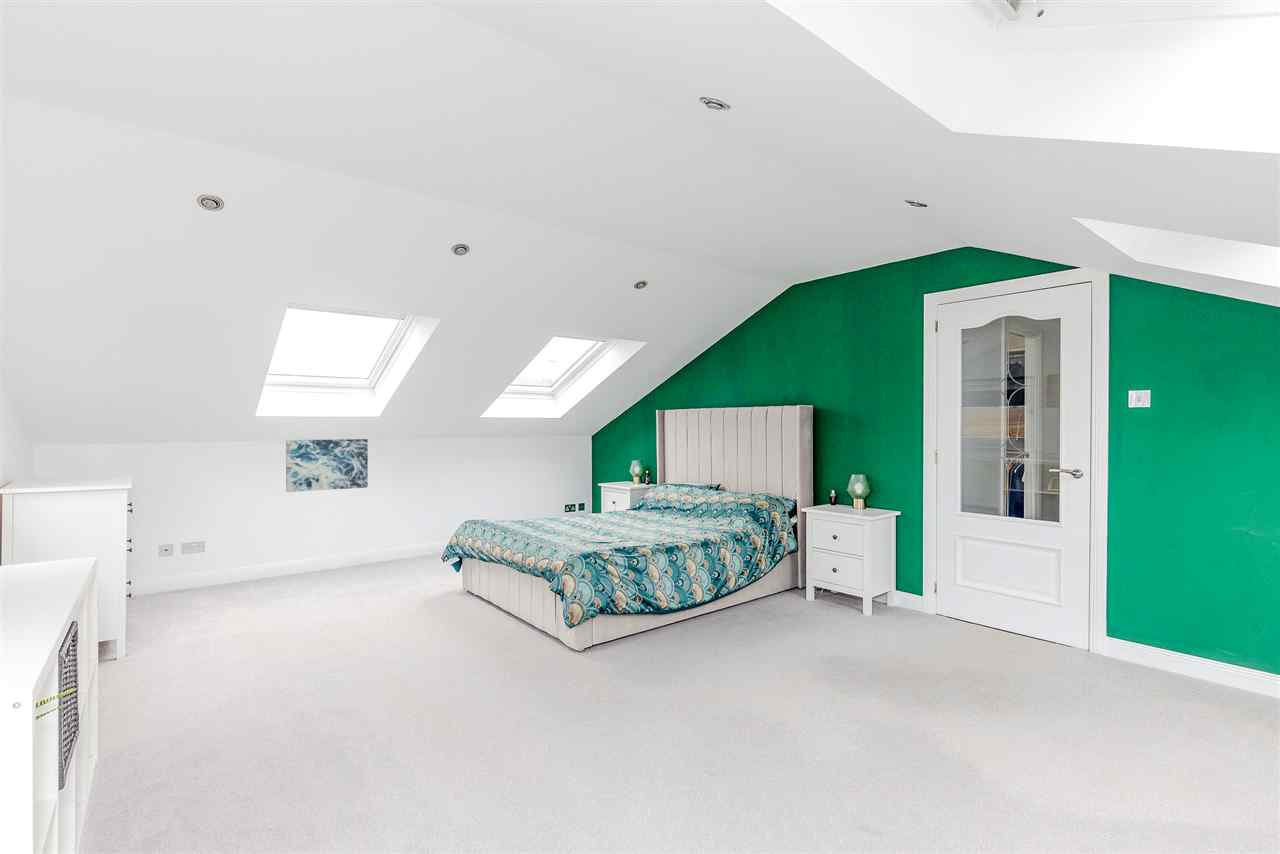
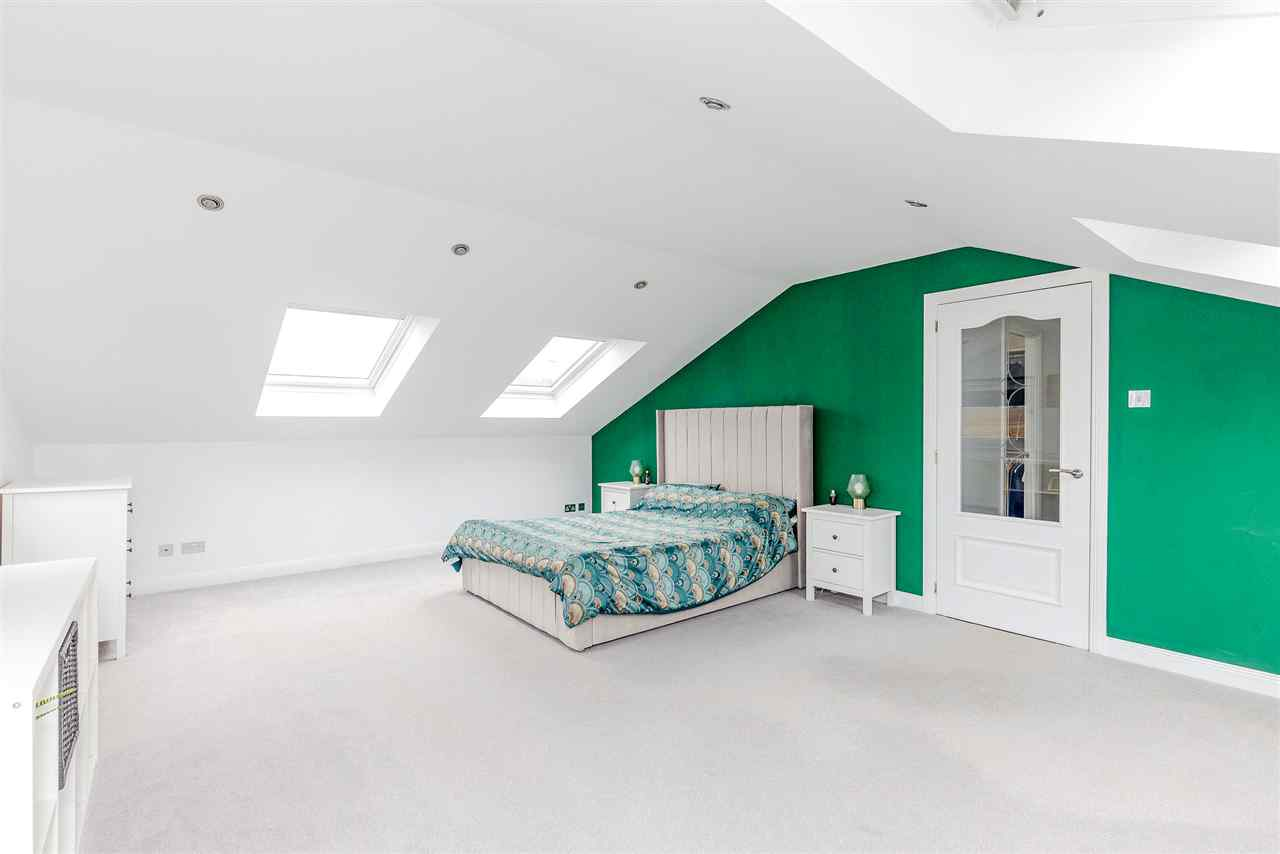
- wall art [285,438,369,493]
